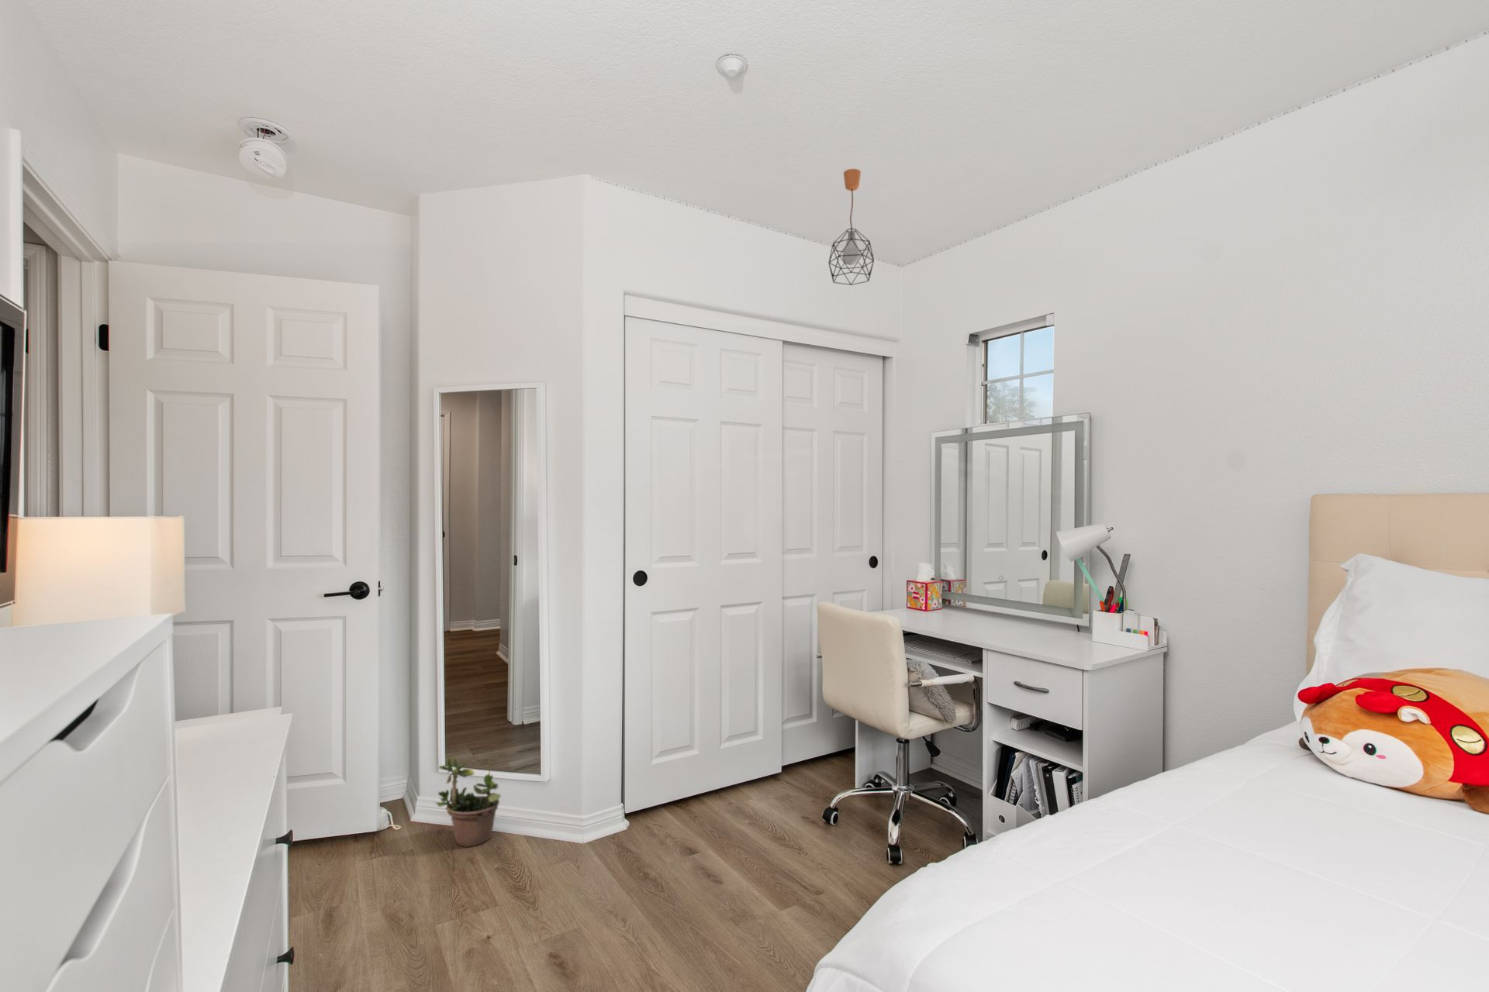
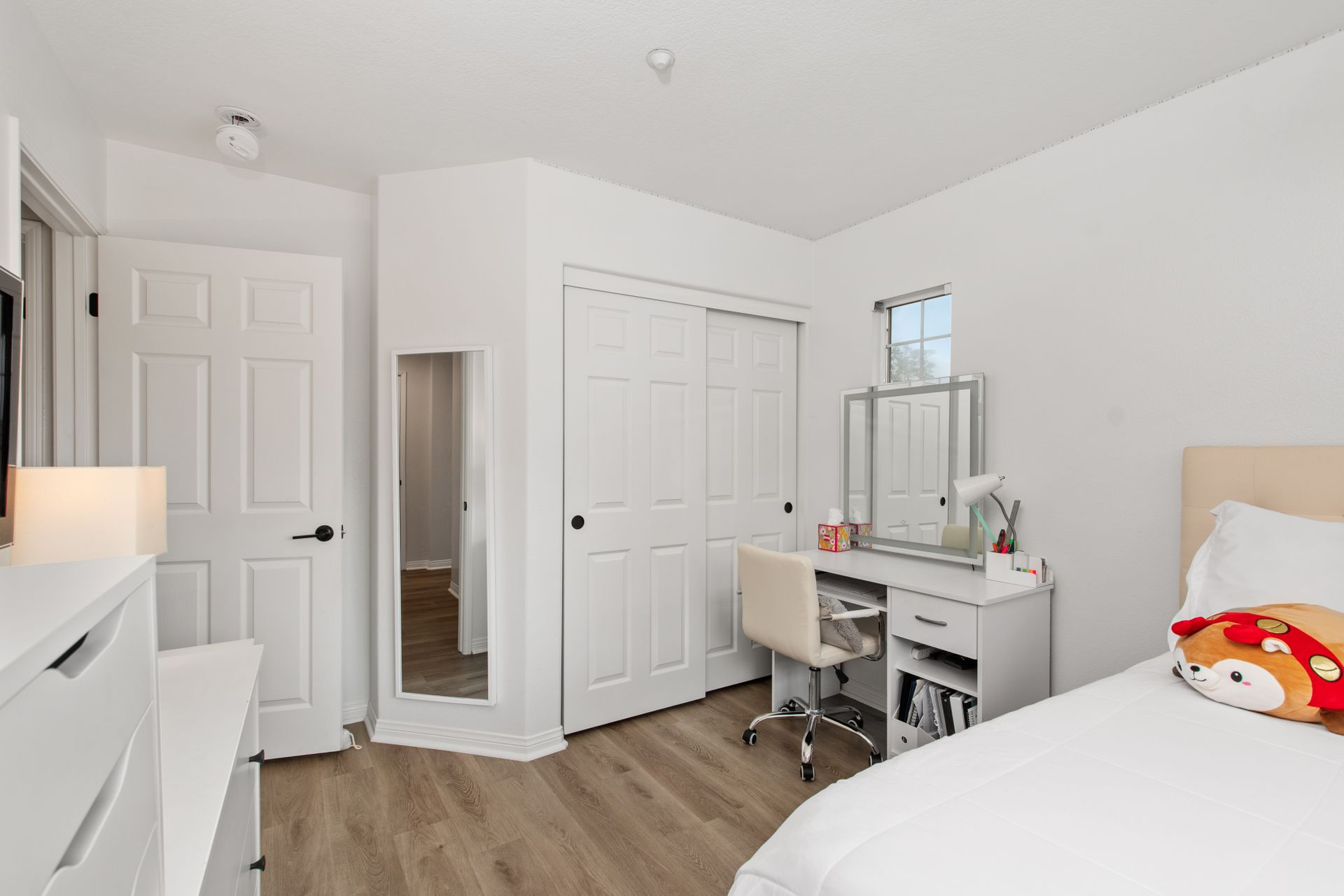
- potted plant [434,754,501,848]
- pendant light [829,168,875,286]
